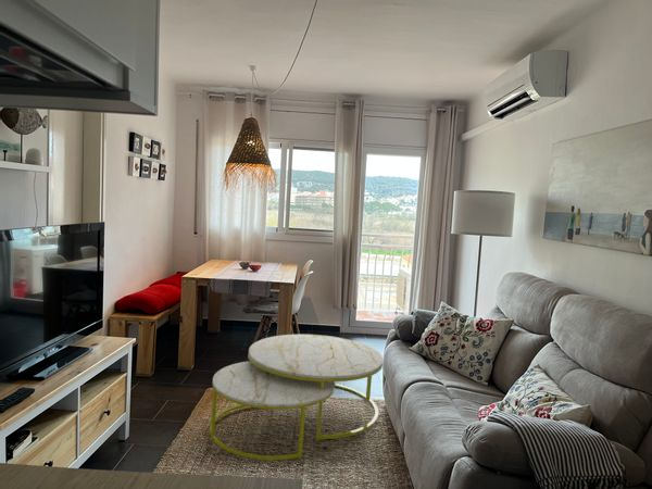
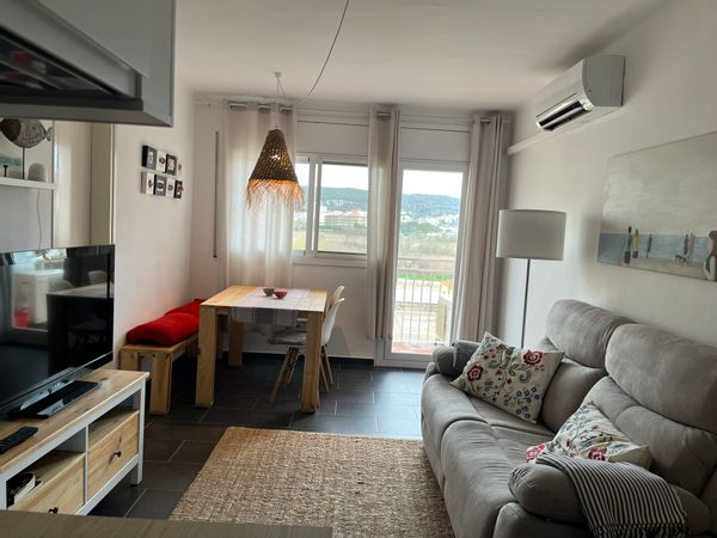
- coffee table [209,334,385,461]
